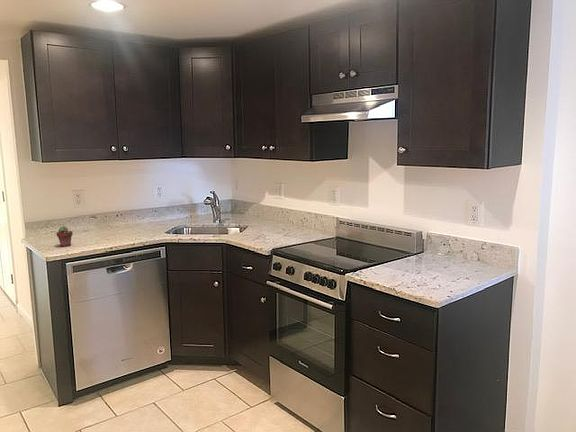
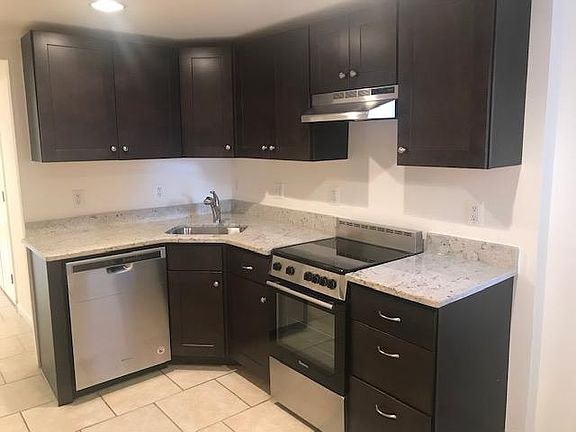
- potted succulent [55,225,74,247]
